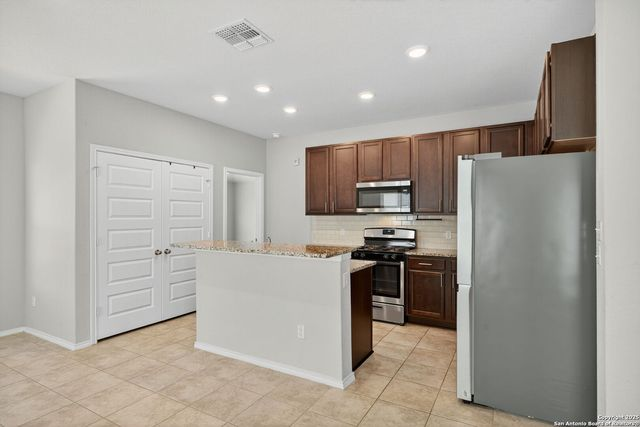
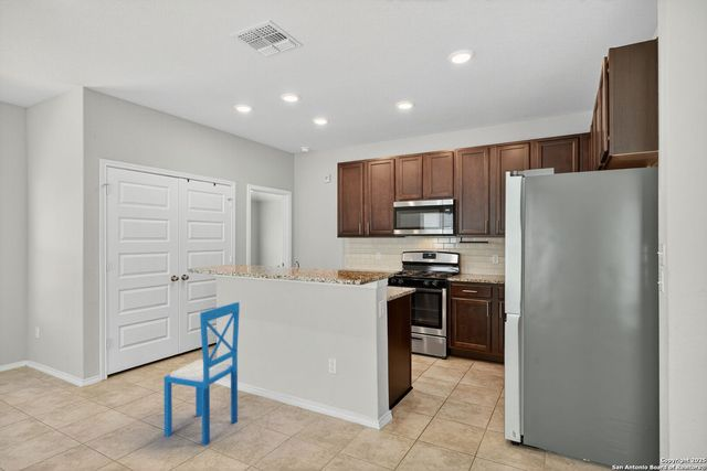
+ dining chair [162,301,241,447]
